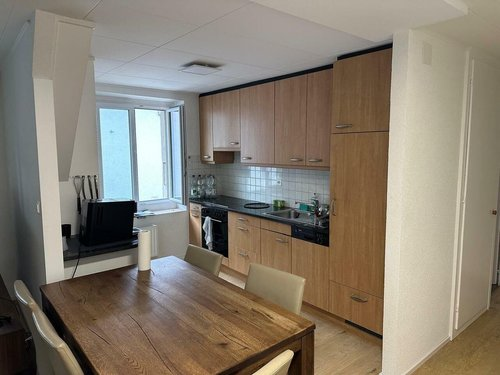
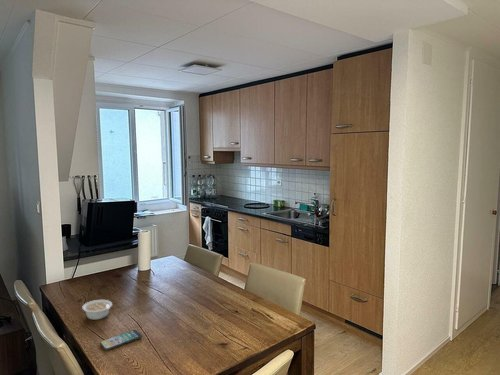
+ legume [81,299,113,321]
+ smartphone [99,329,143,351]
